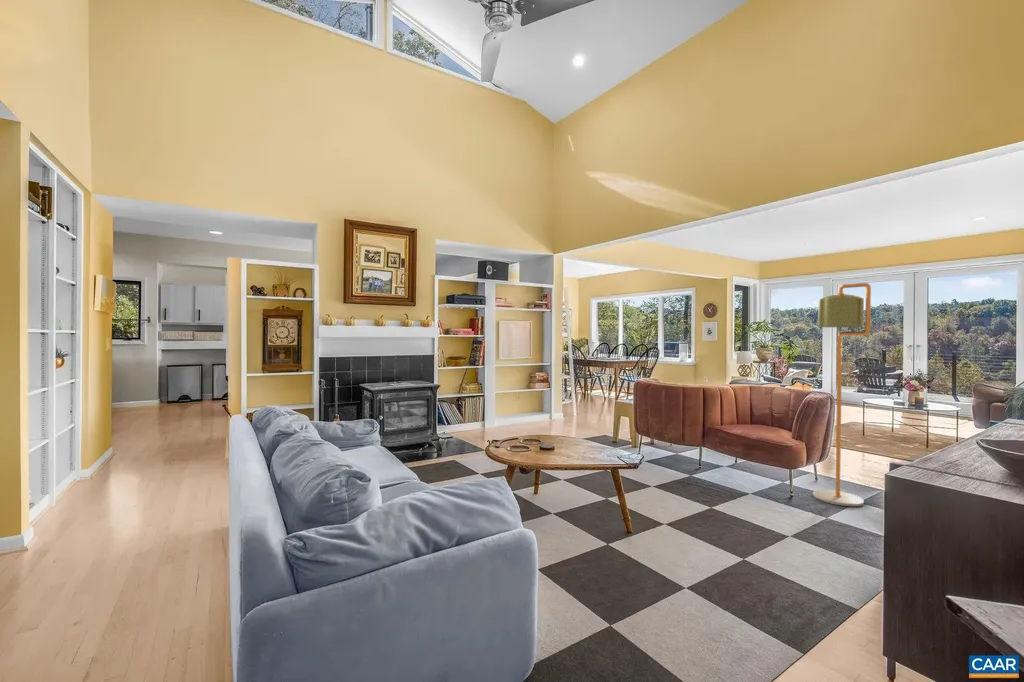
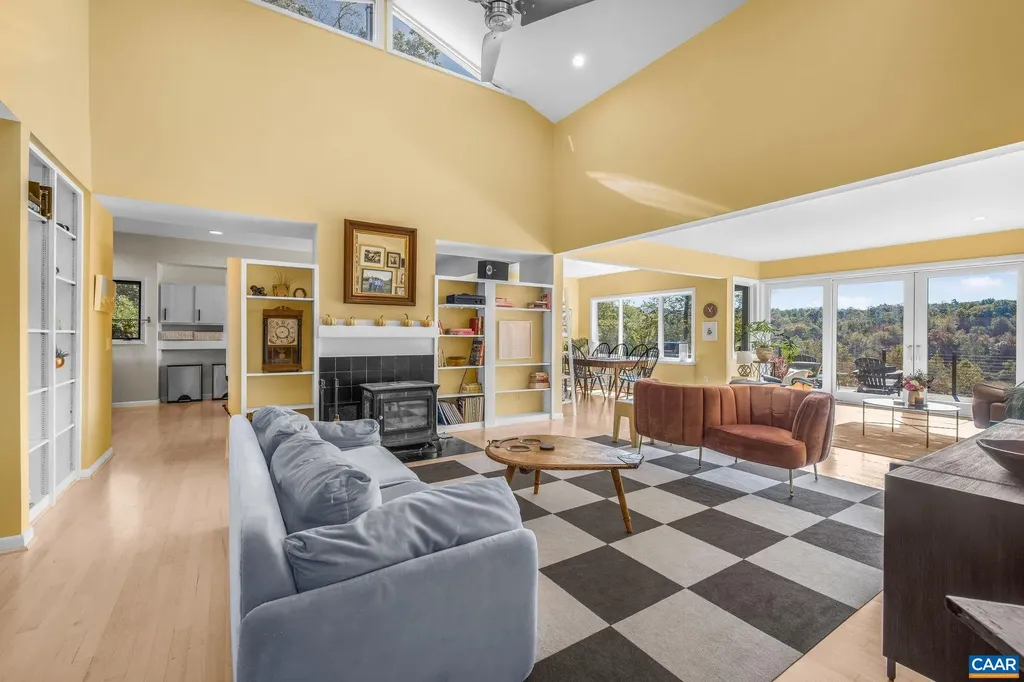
- floor lamp [812,282,872,508]
